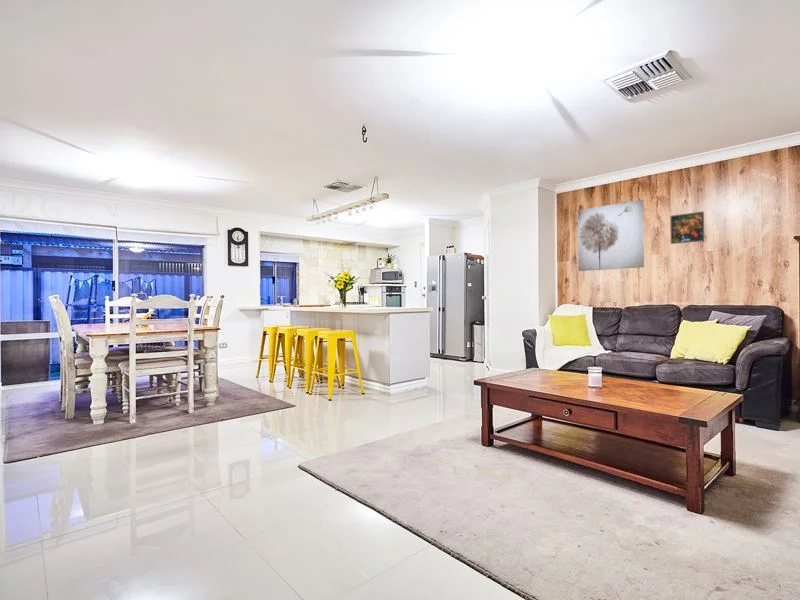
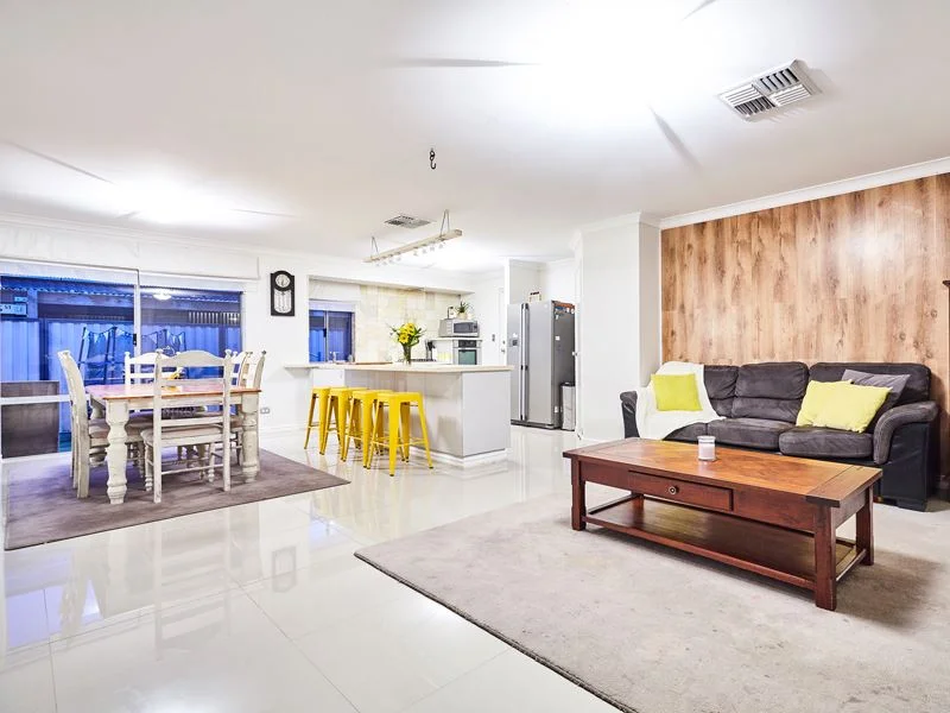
- wall art [577,199,645,272]
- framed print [669,211,705,245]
